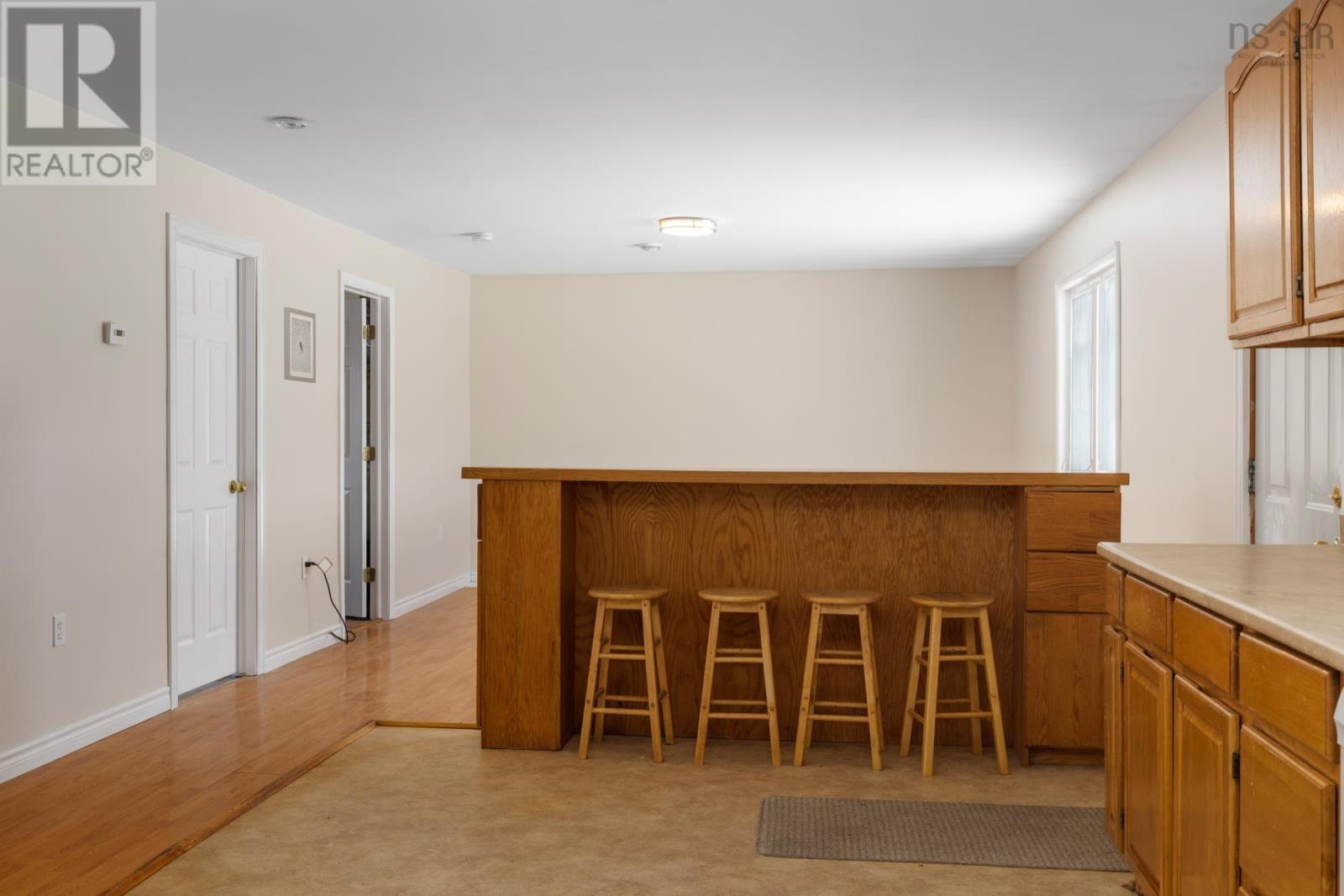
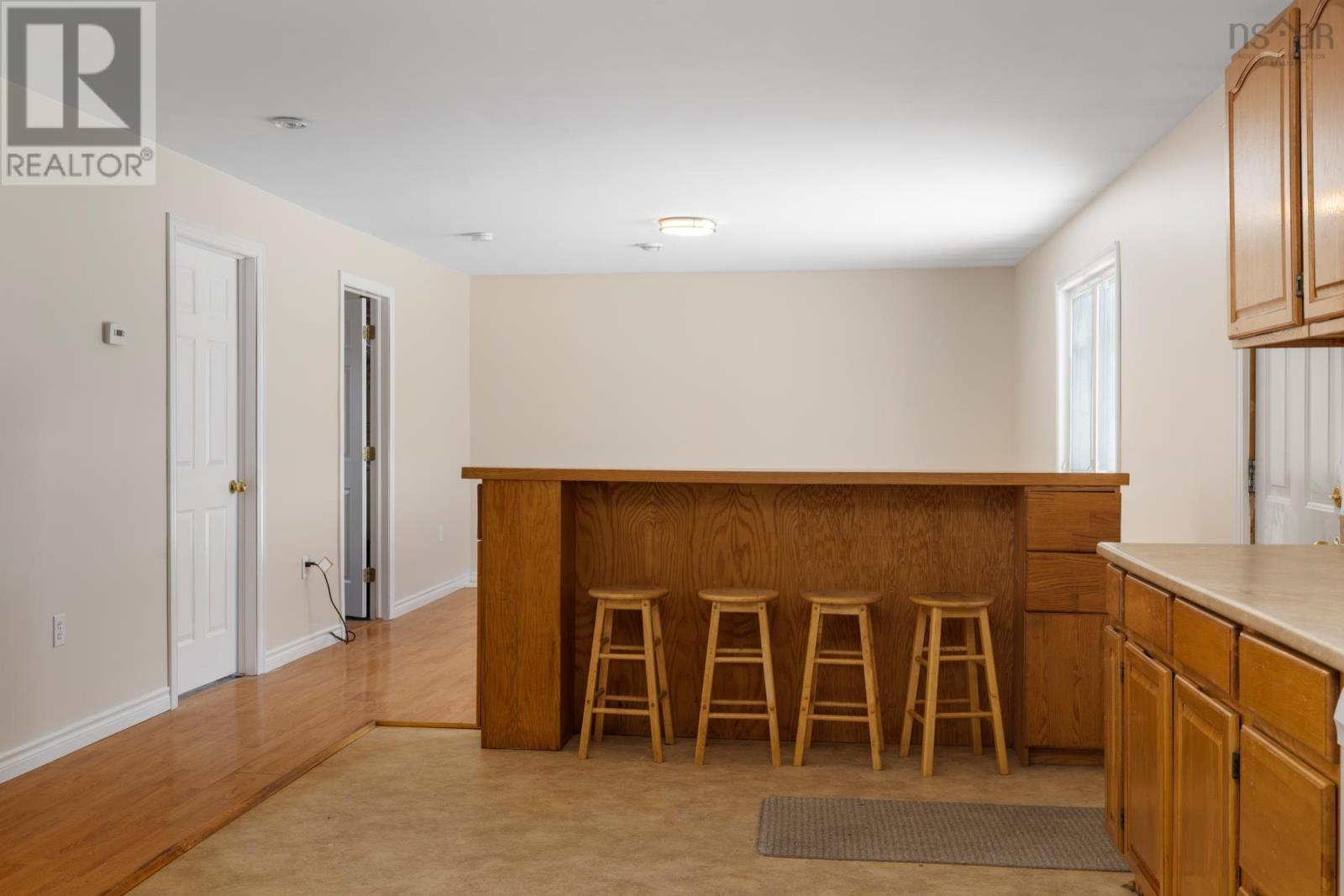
- wall art [283,307,317,384]
